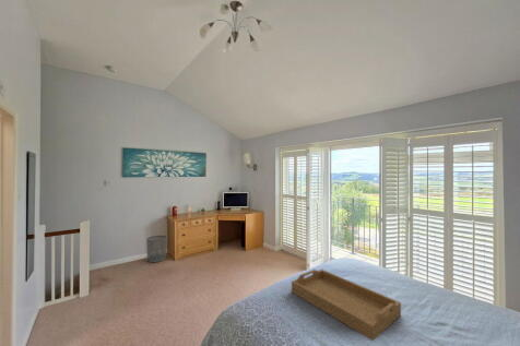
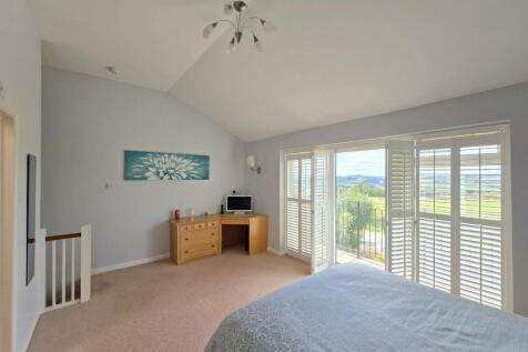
- serving tray [291,269,402,342]
- waste bin [145,235,168,263]
